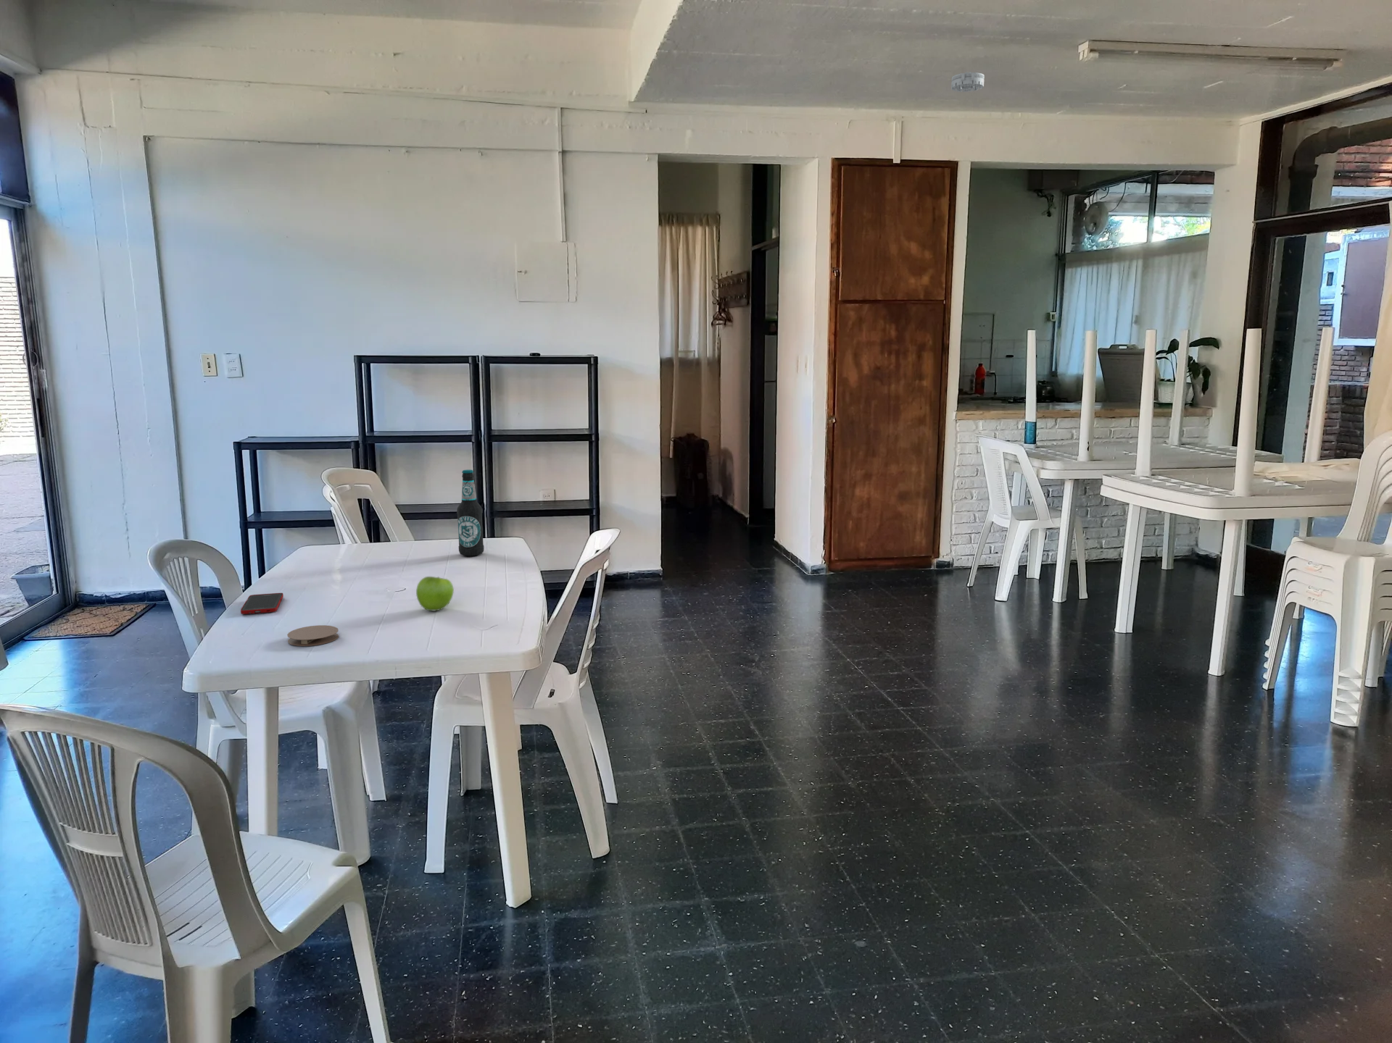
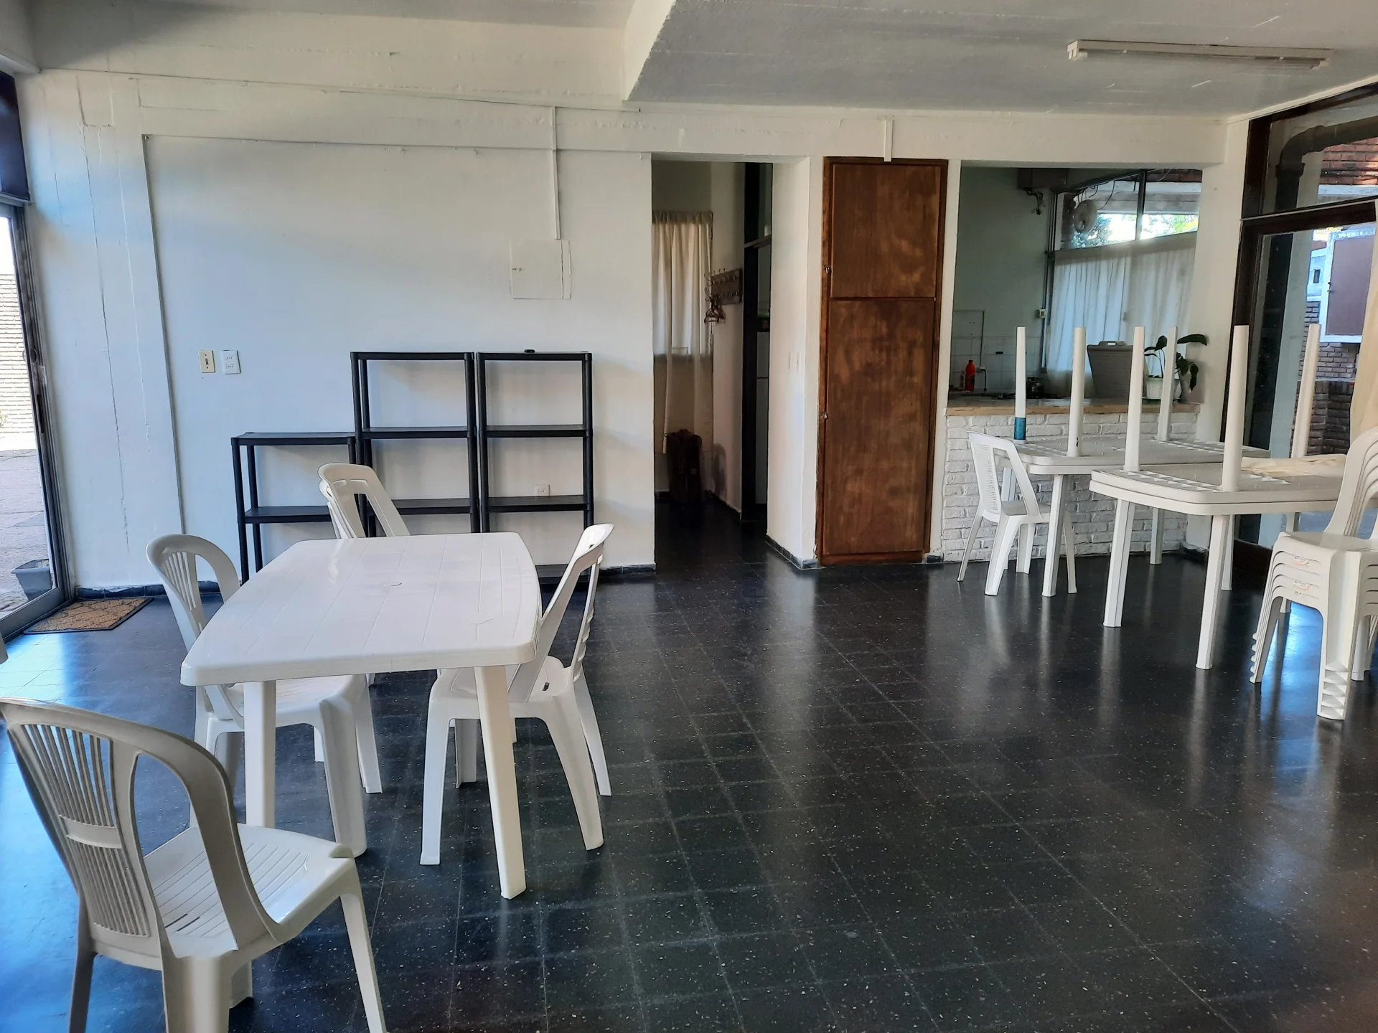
- smoke detector [950,71,985,93]
- cell phone [240,593,284,615]
- coaster [286,624,340,646]
- fruit [415,576,455,611]
- bottle [456,469,484,557]
